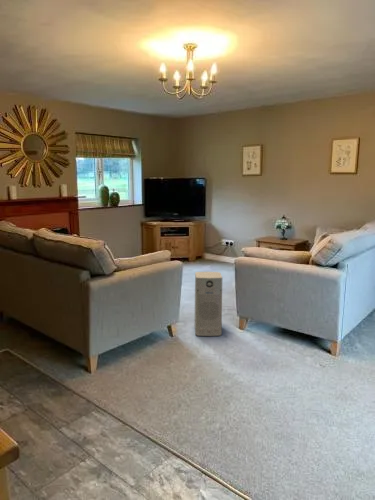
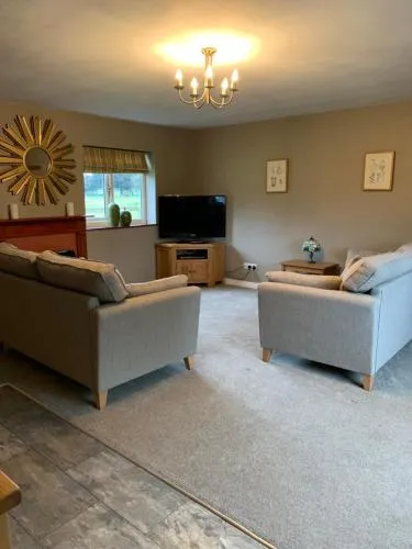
- air purifier [194,271,223,337]
